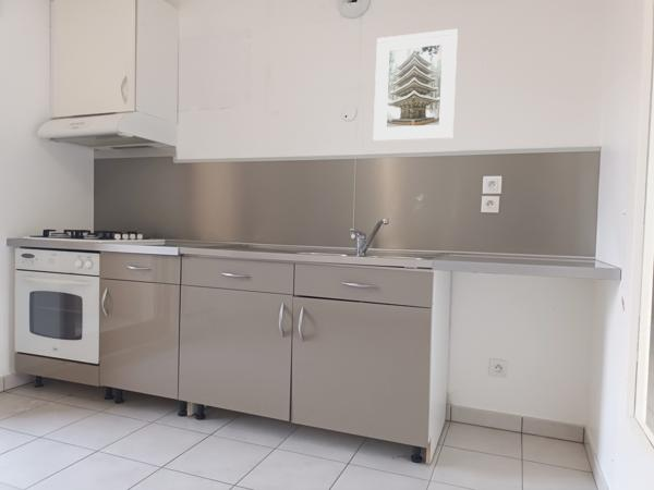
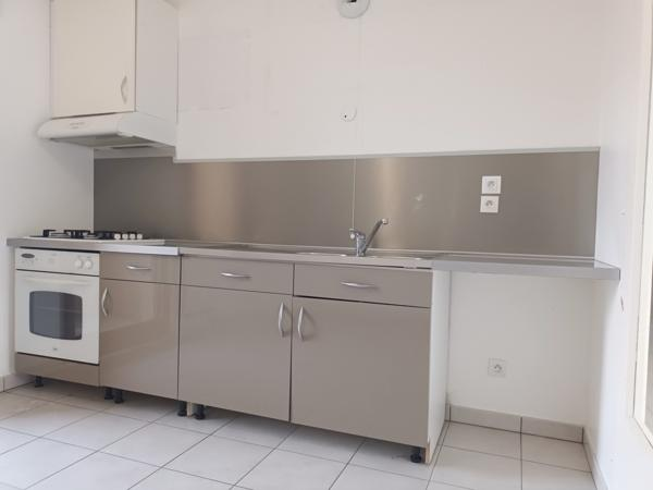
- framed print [373,28,459,143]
